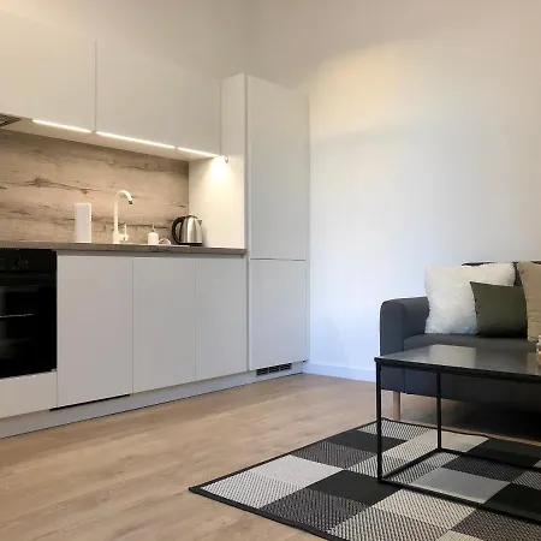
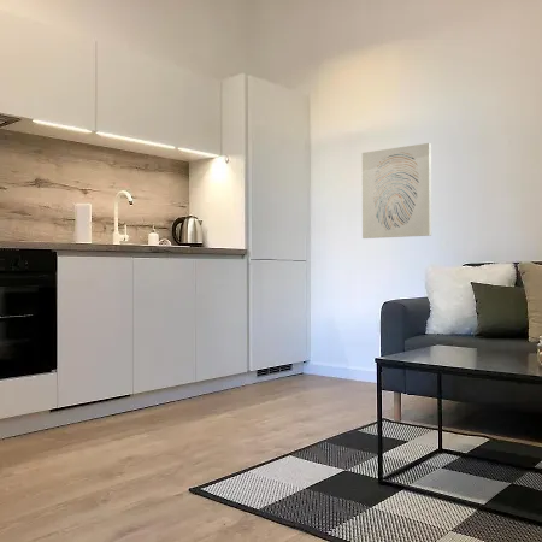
+ wall art [361,142,432,240]
